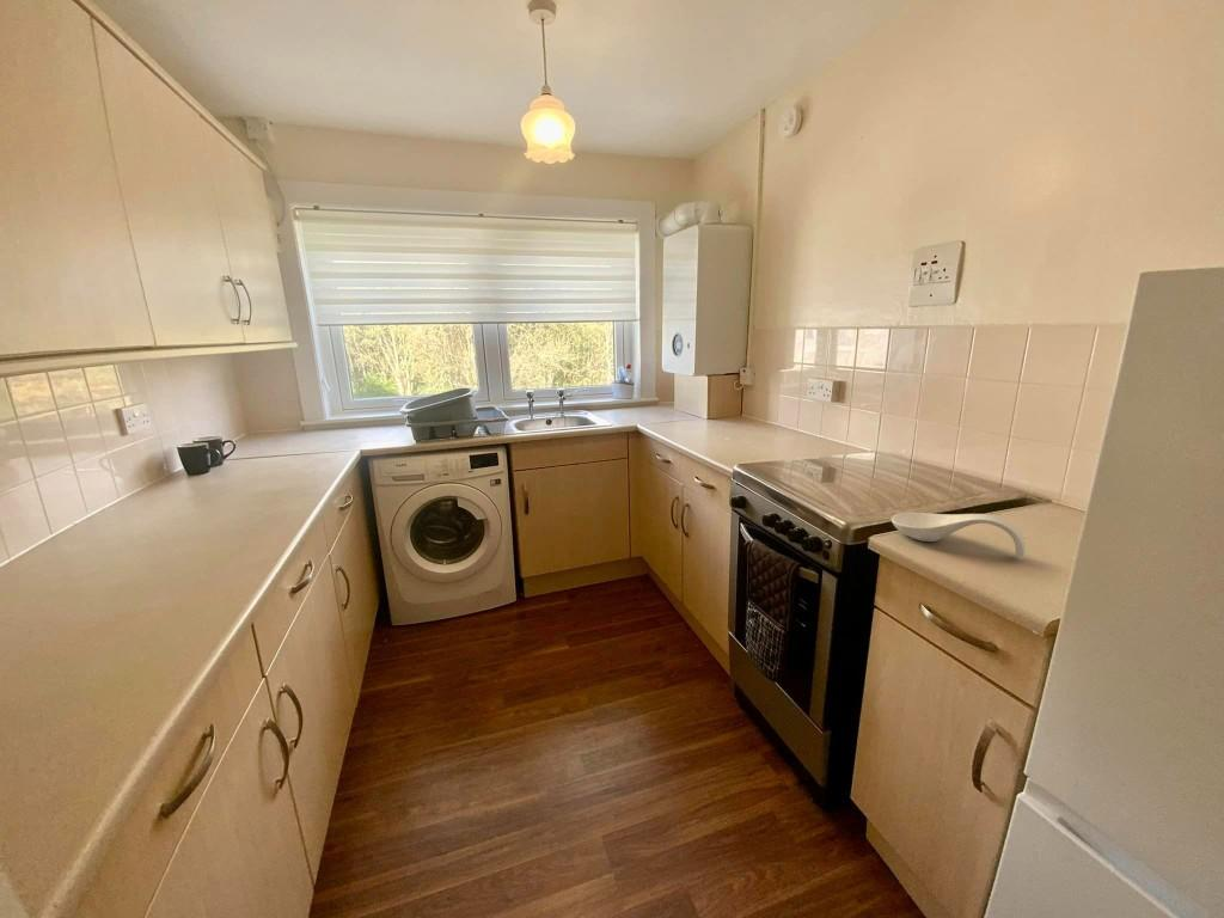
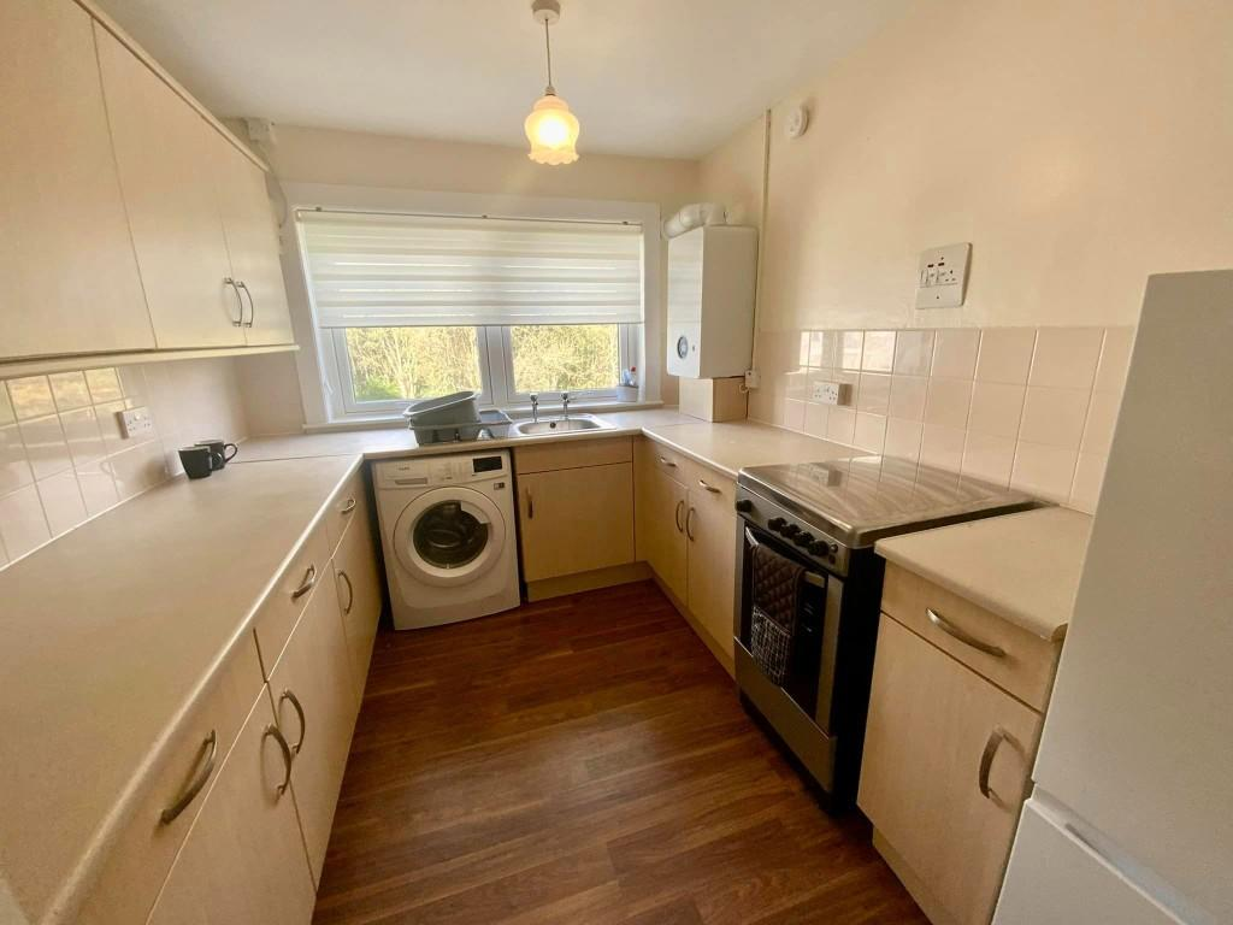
- spoon rest [891,512,1026,561]
